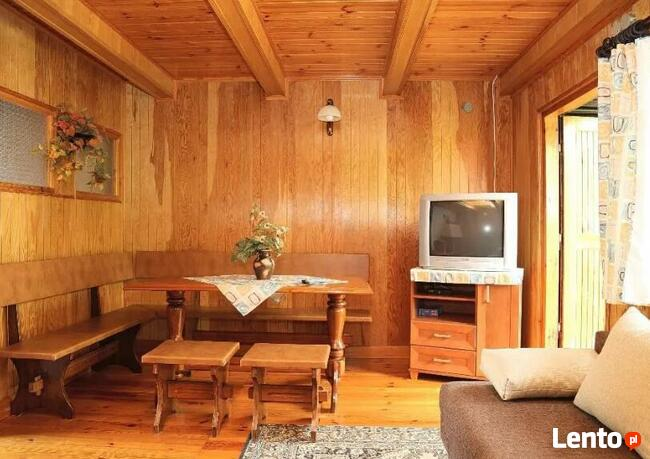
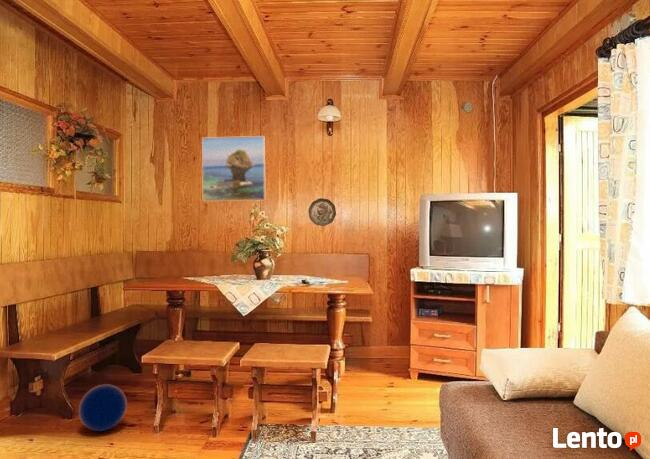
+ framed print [201,135,267,202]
+ ball [78,383,128,432]
+ decorative plate [307,197,337,227]
